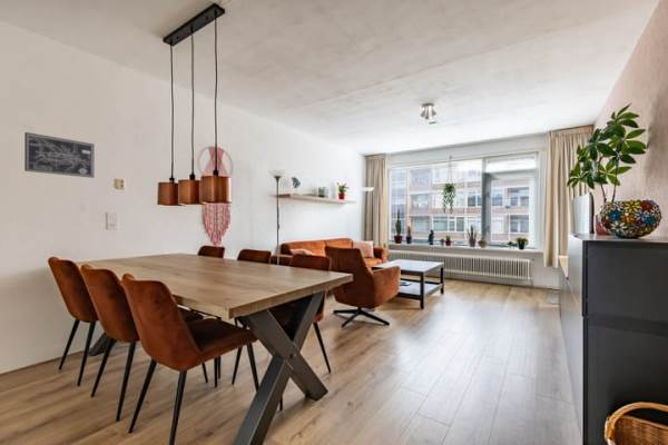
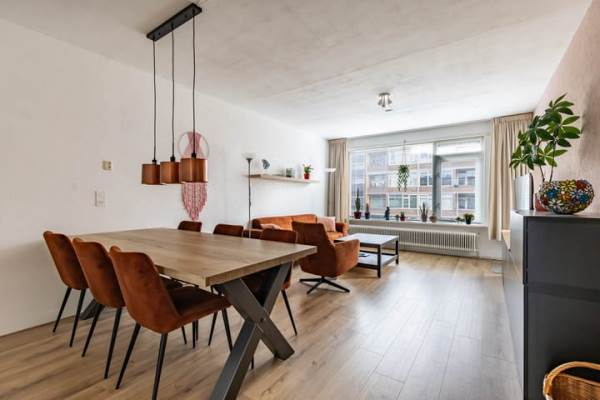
- wall art [23,131,95,179]
